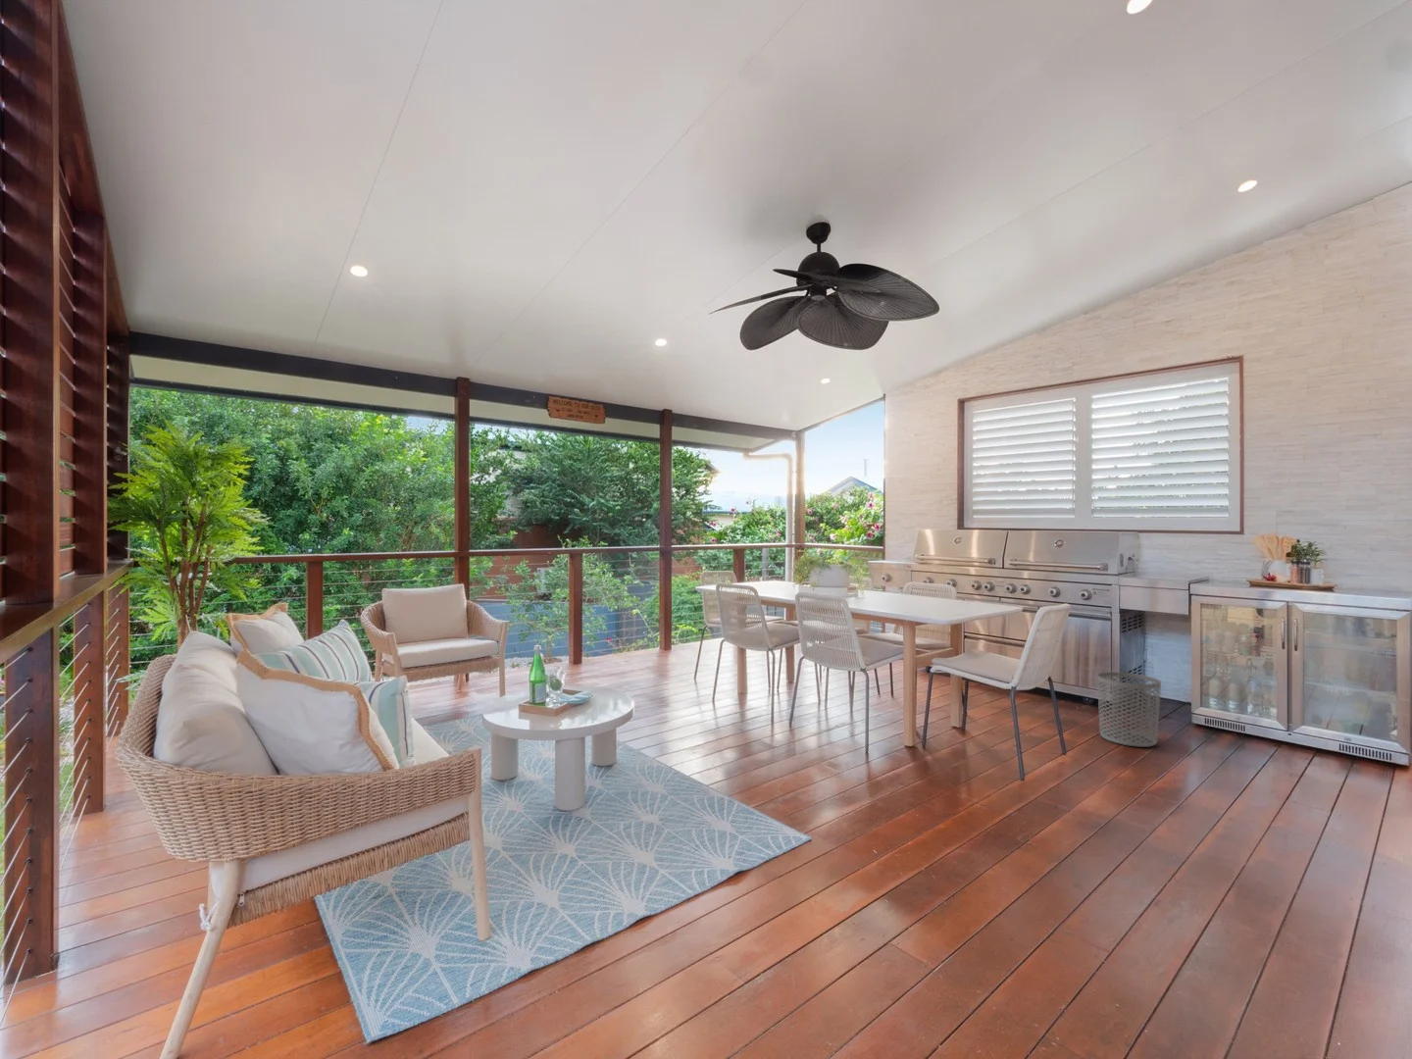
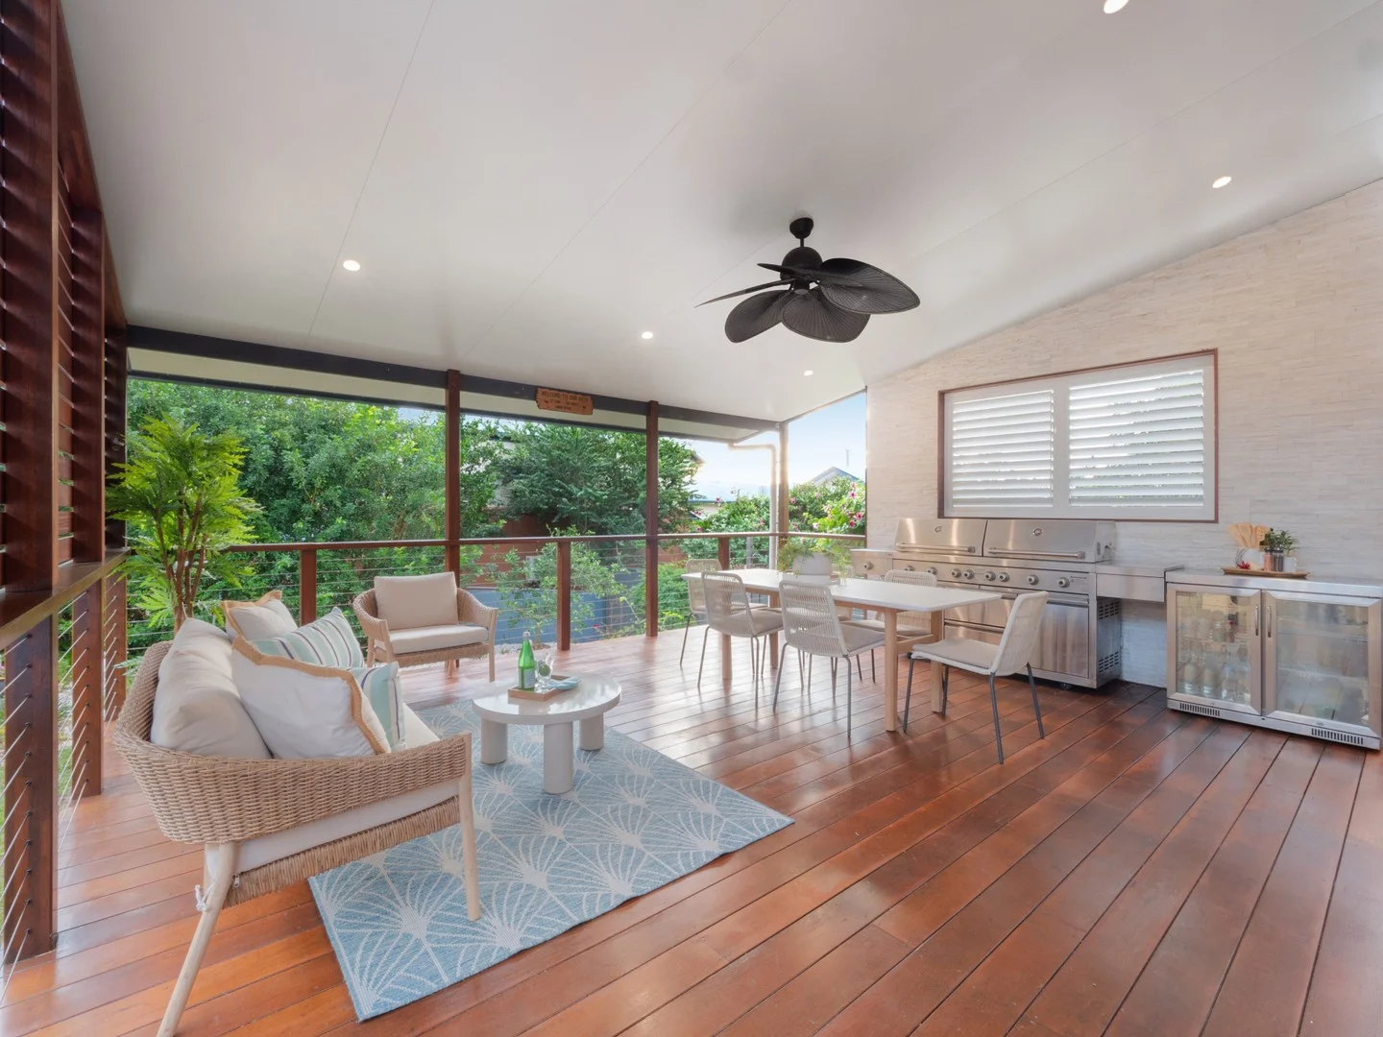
- waste bin [1096,671,1162,749]
